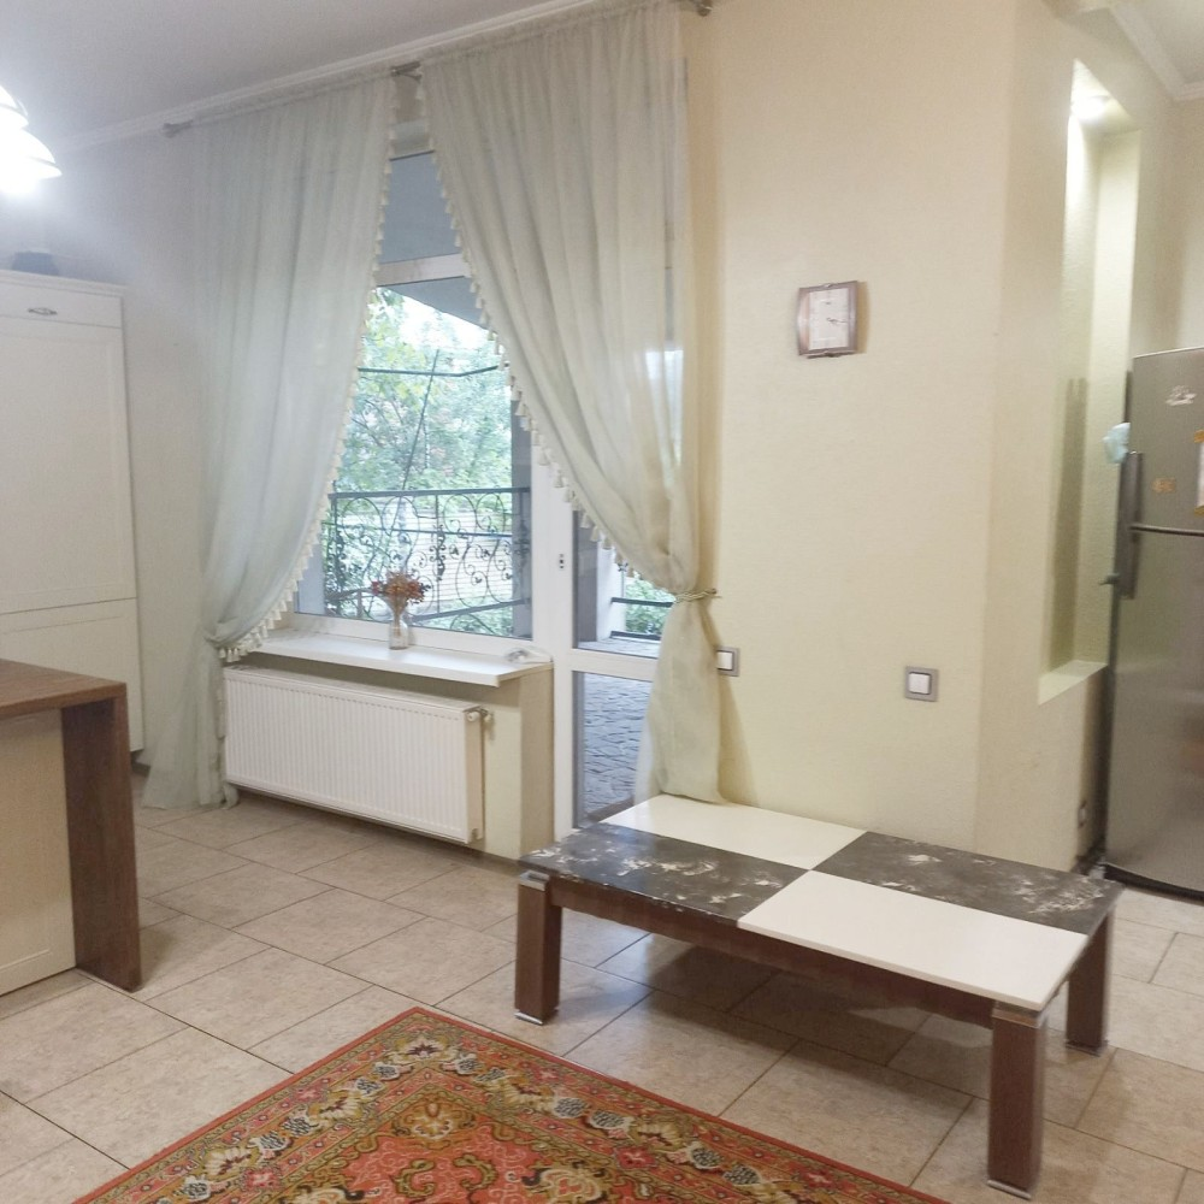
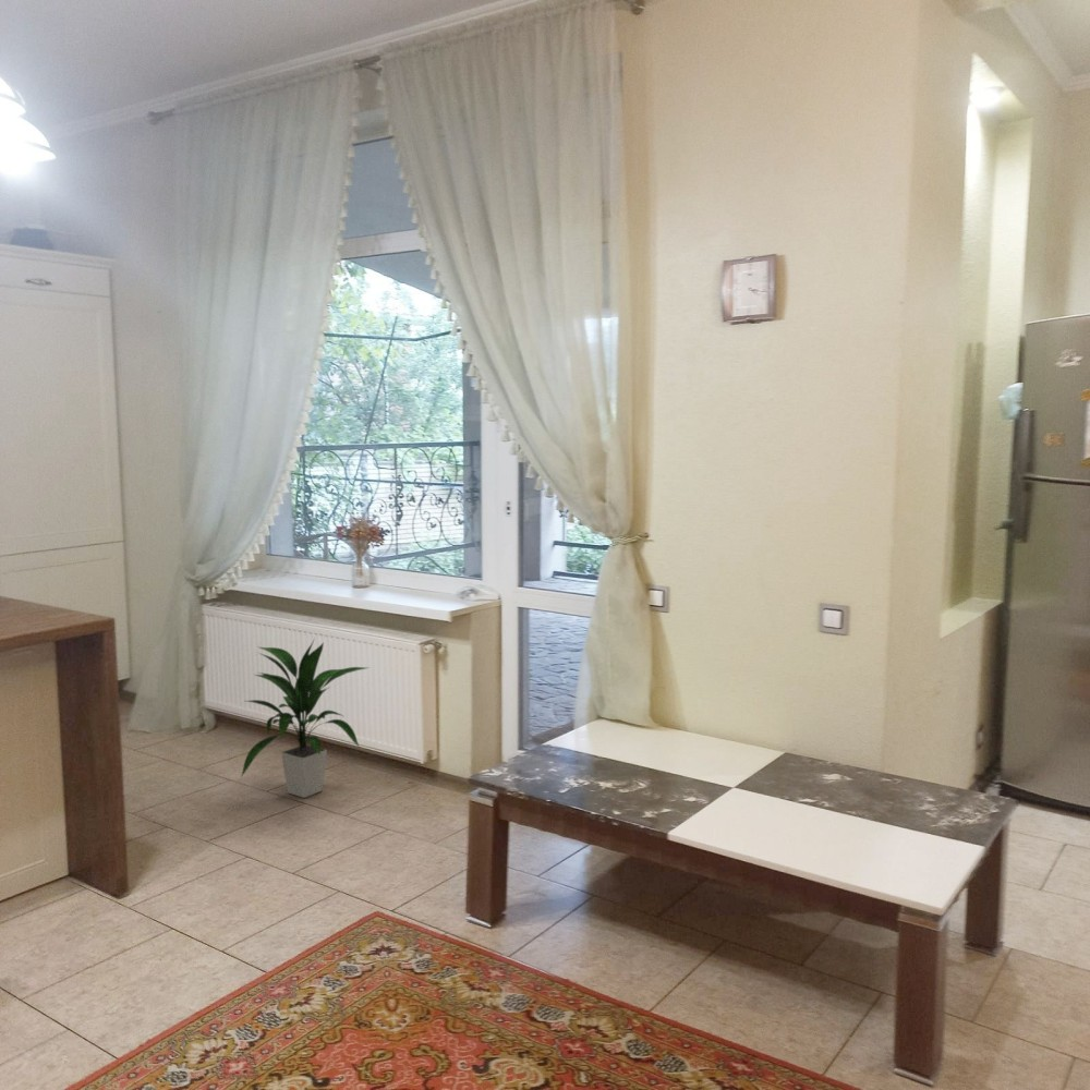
+ indoor plant [240,638,371,799]
